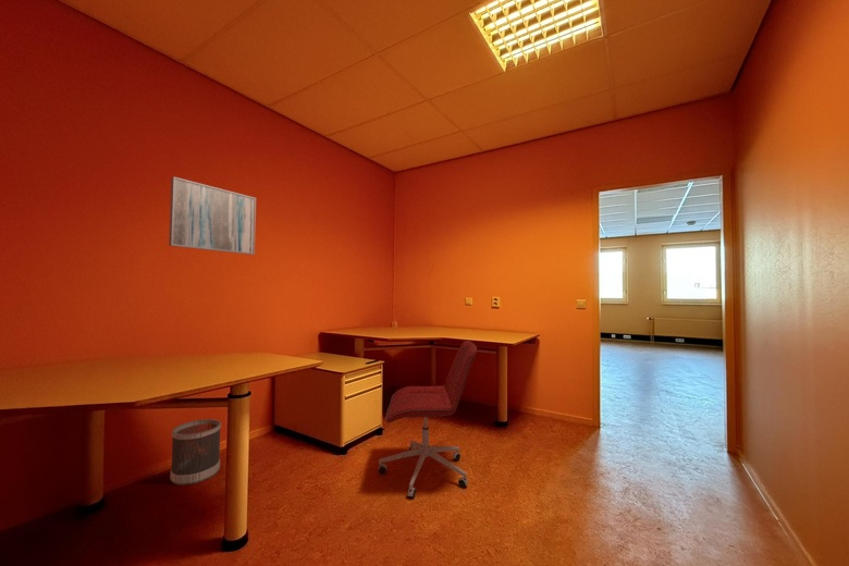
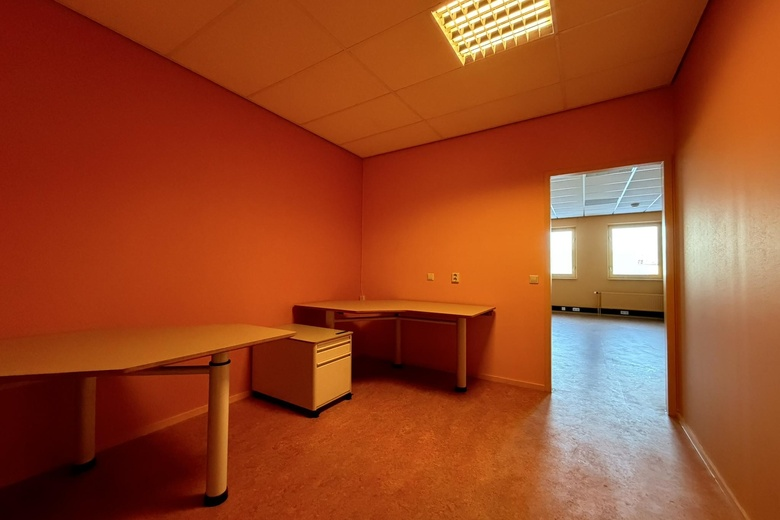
- wall art [168,176,257,256]
- wastebasket [169,418,222,487]
- office chair [377,340,478,499]
